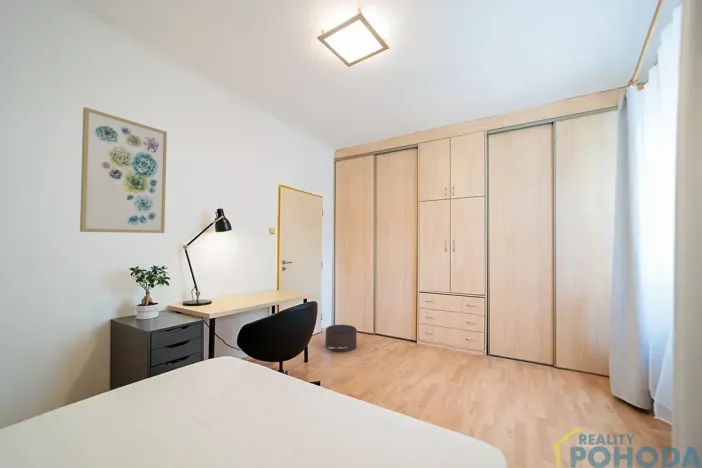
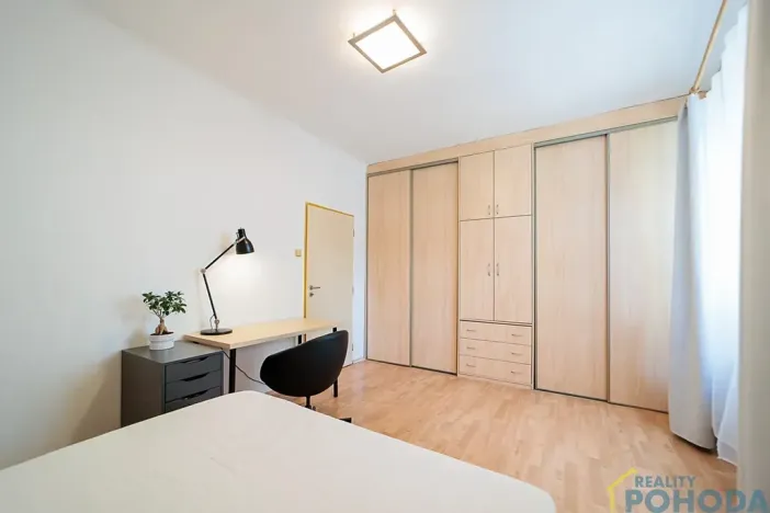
- pouf [325,324,358,353]
- wall art [79,106,168,234]
